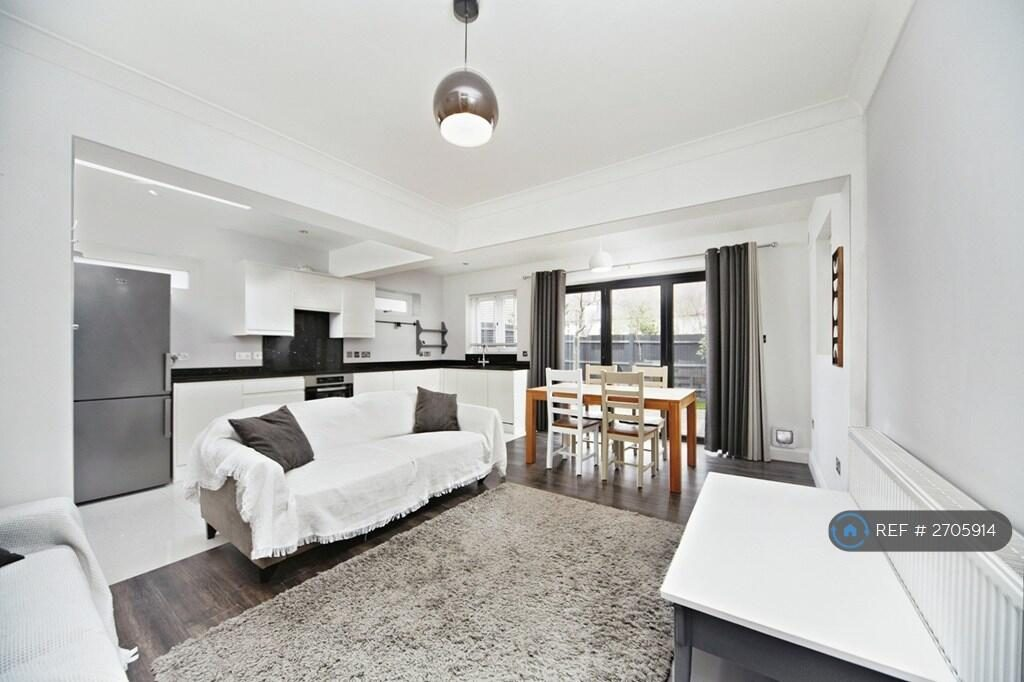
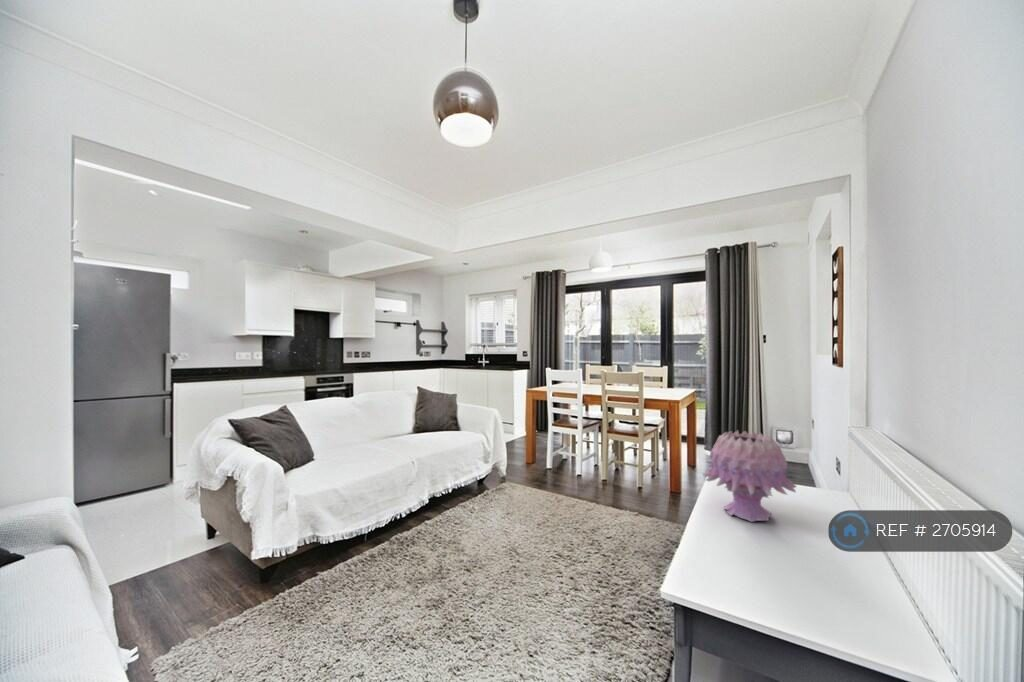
+ decorative vase [702,429,798,523]
